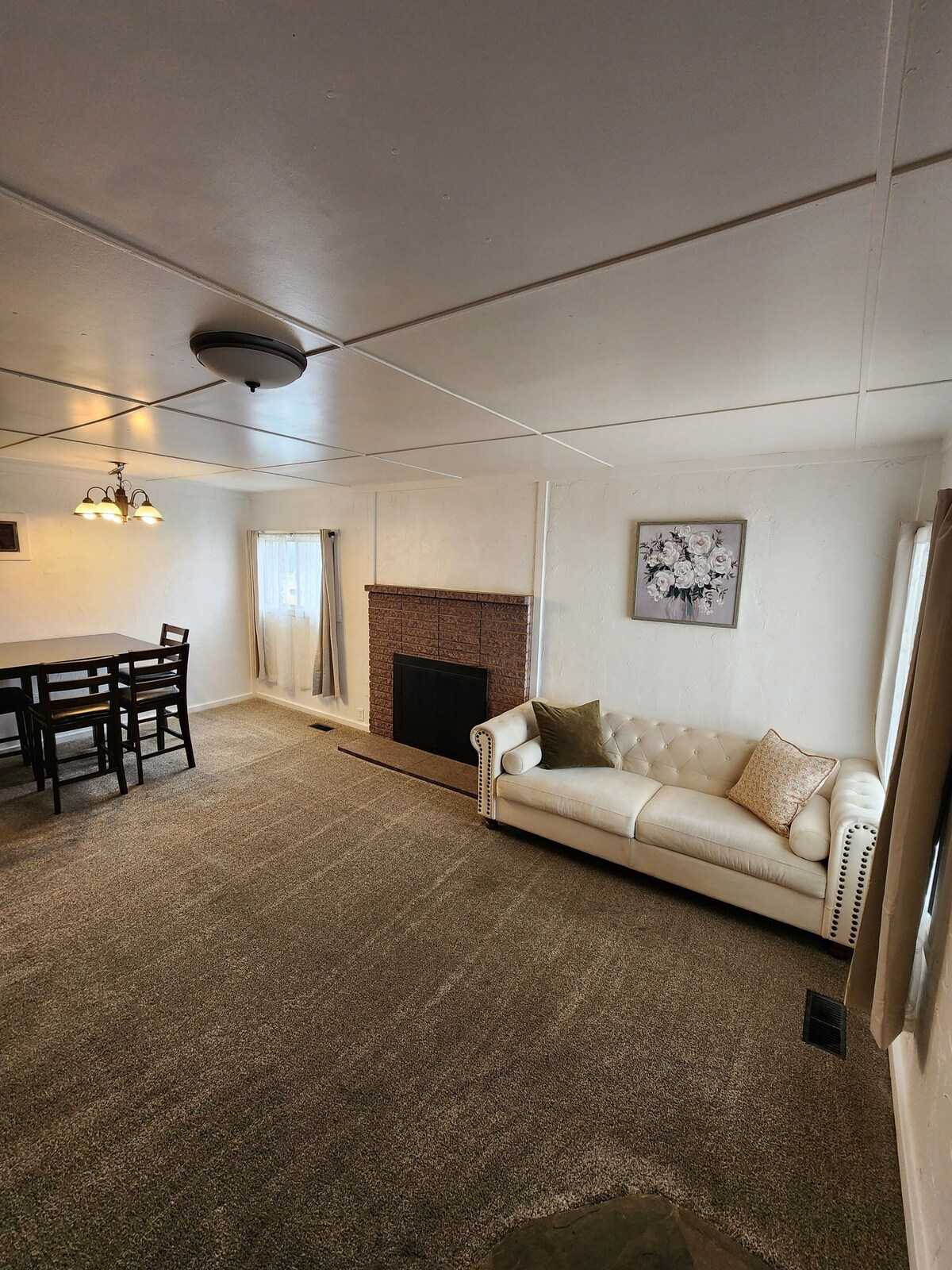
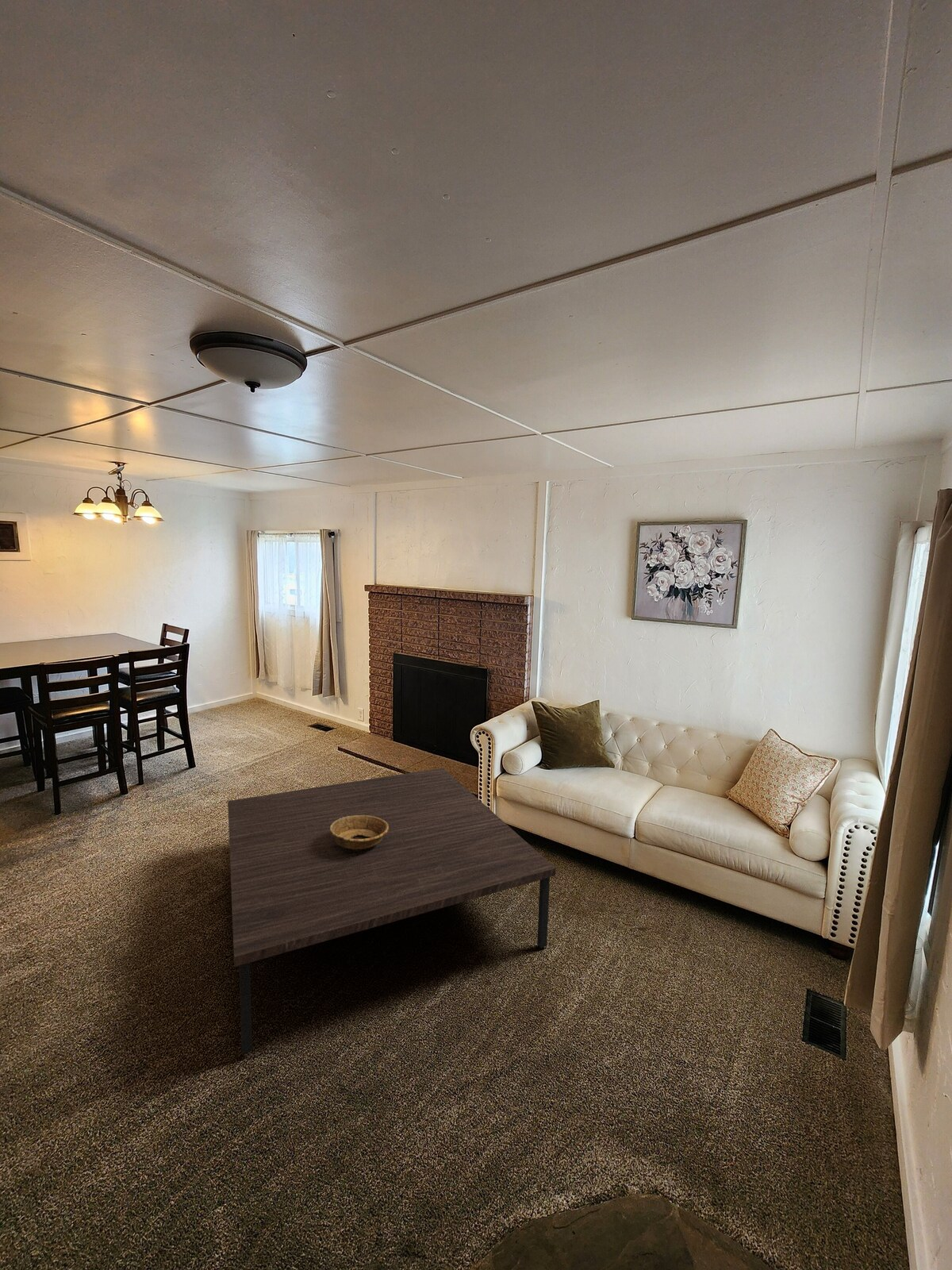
+ decorative bowl [329,815,389,851]
+ coffee table [227,767,557,1055]
